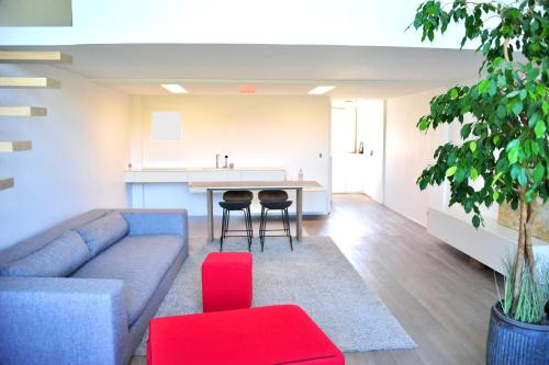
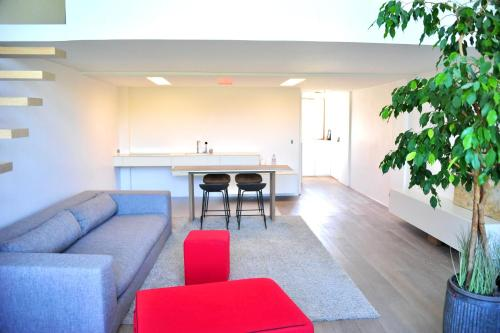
- wall art [150,111,182,141]
